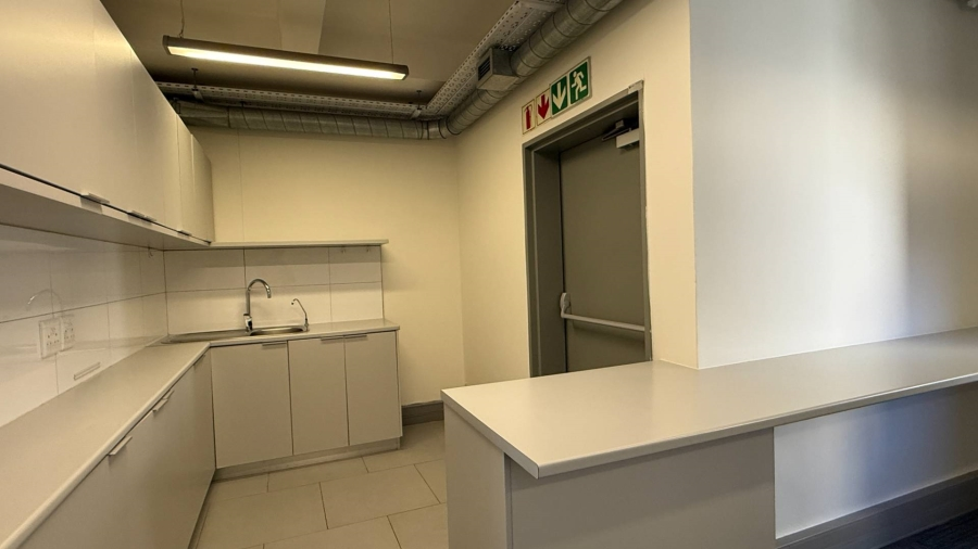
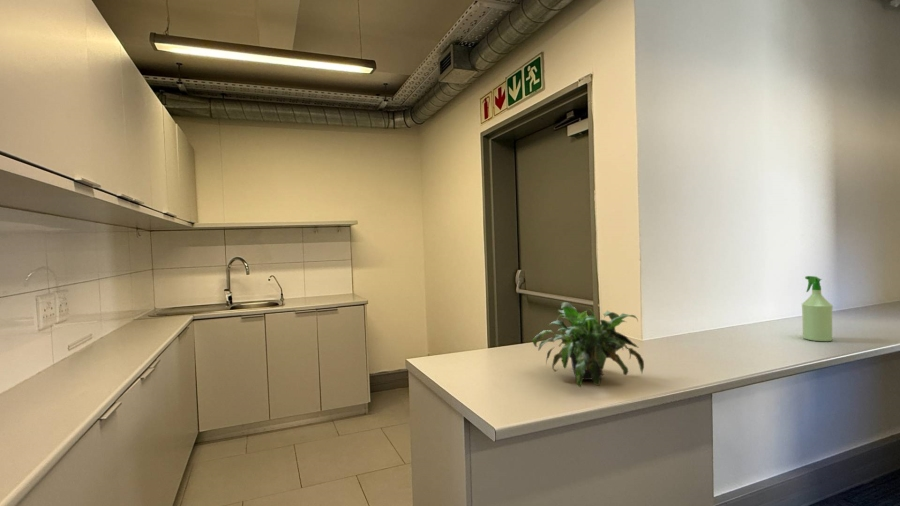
+ potted plant [531,301,645,388]
+ spray bottle [801,275,834,342]
